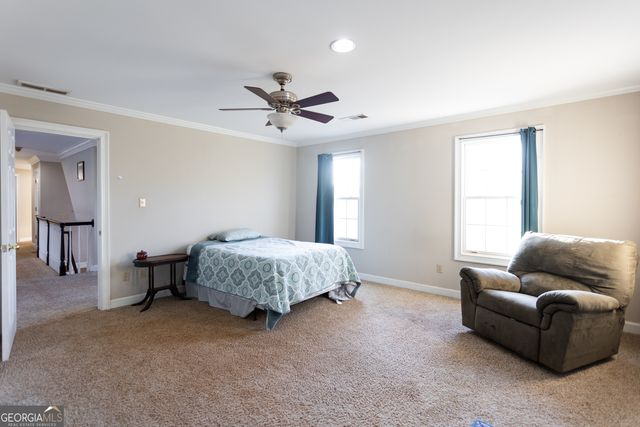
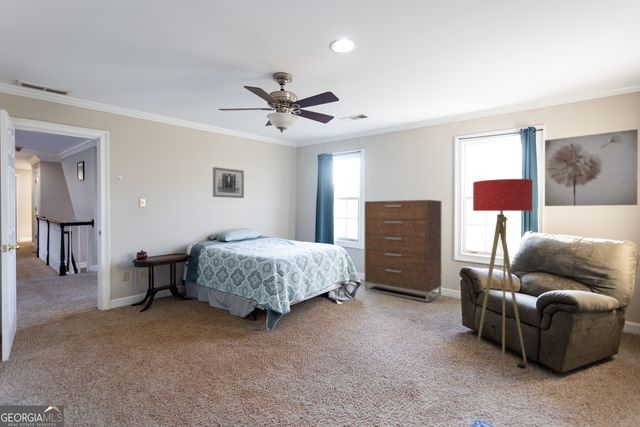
+ wall art [544,128,639,207]
+ floor lamp [472,178,533,376]
+ dresser [364,199,442,303]
+ wall art [212,166,245,199]
